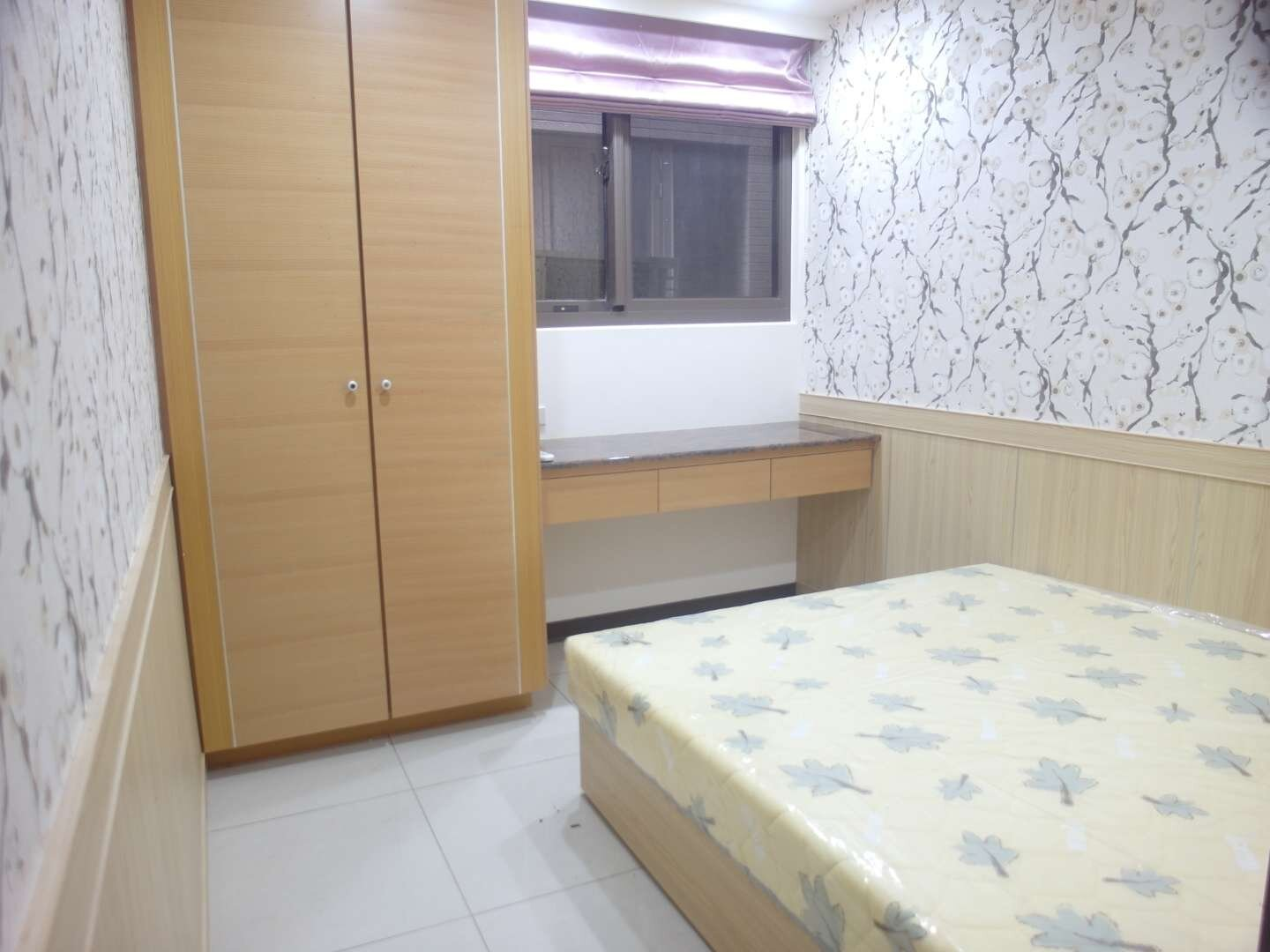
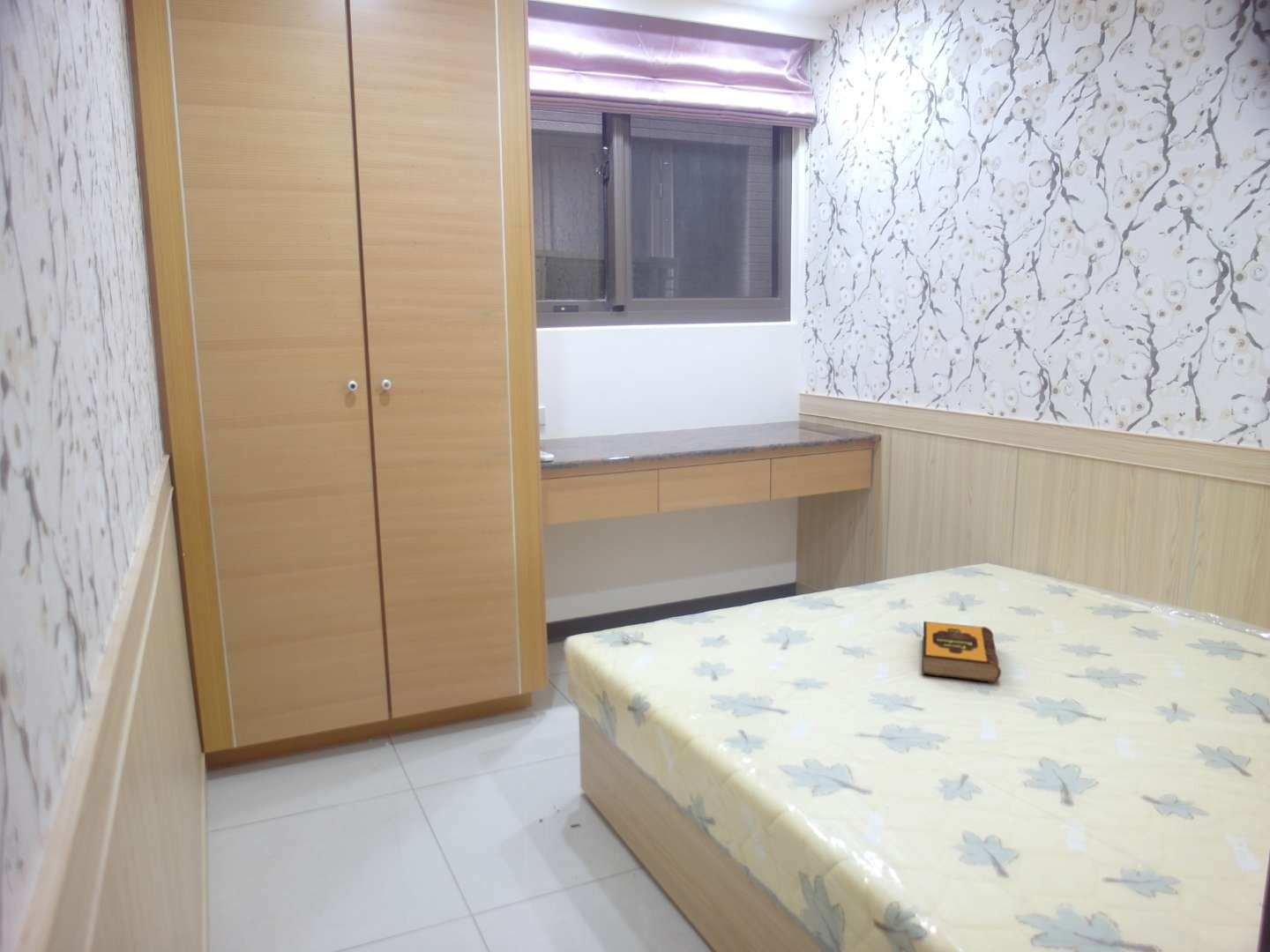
+ hardback book [921,621,1002,683]
